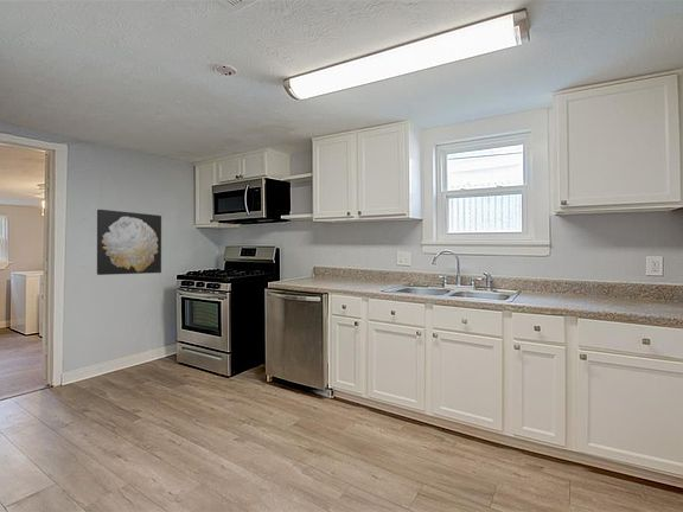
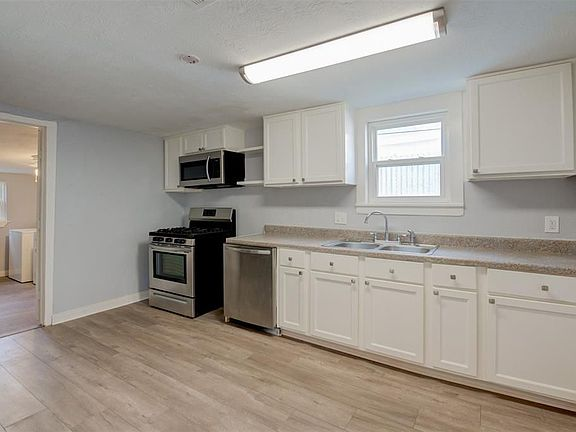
- wall art [96,209,162,276]
